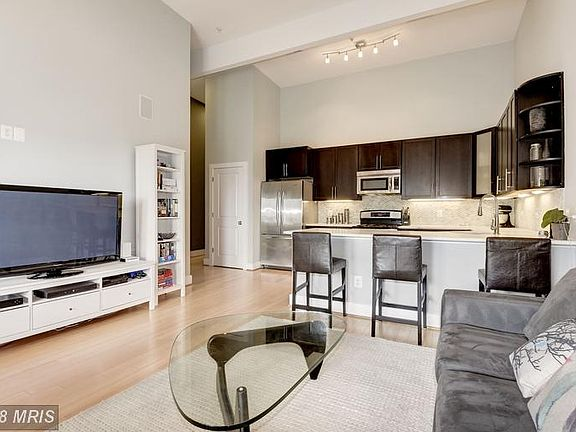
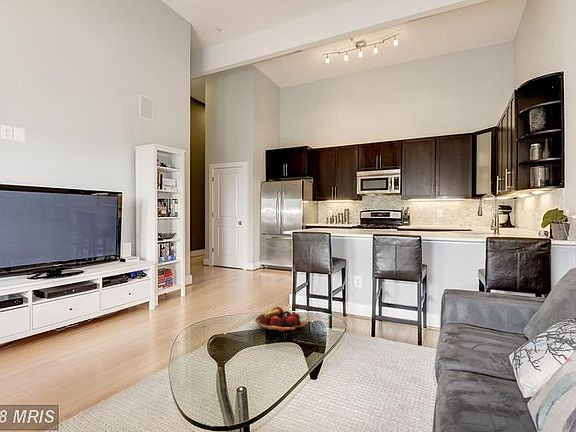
+ fruit basket [254,306,308,335]
